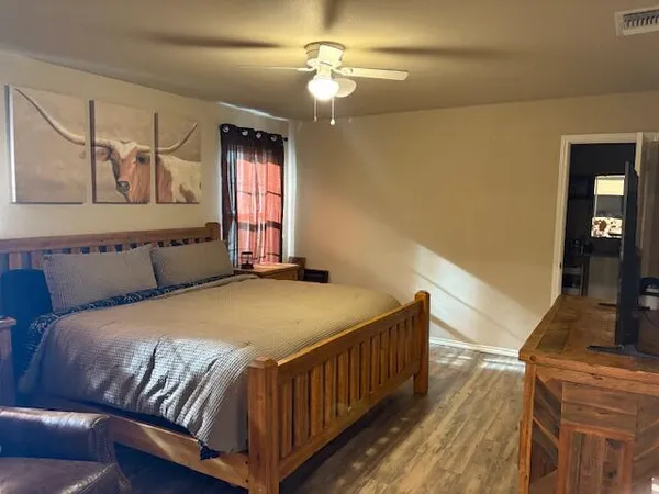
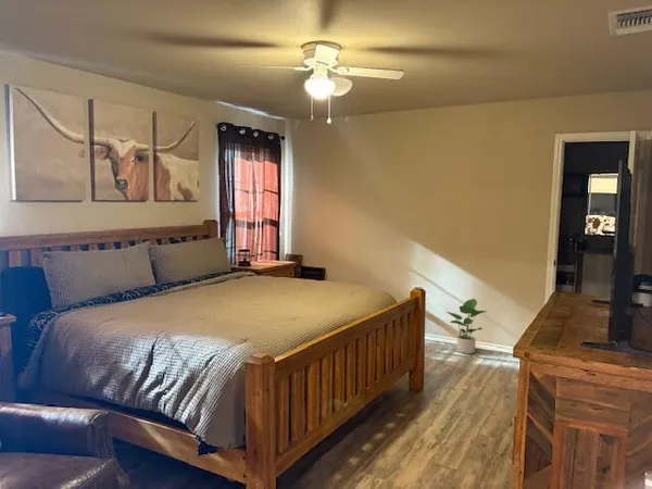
+ potted plant [446,298,487,355]
